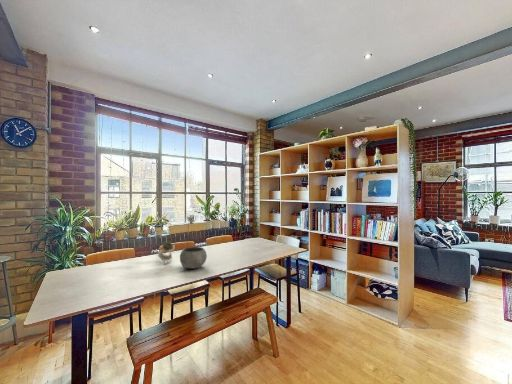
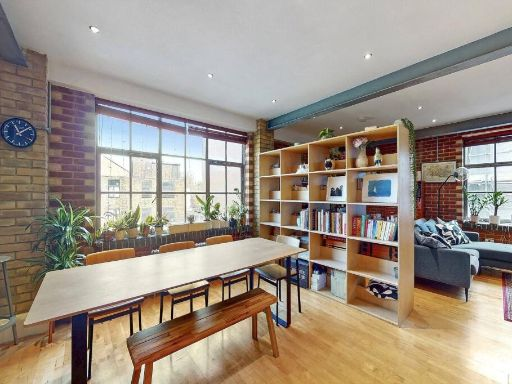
- bowl [179,246,208,270]
- succulent plant [157,241,176,263]
